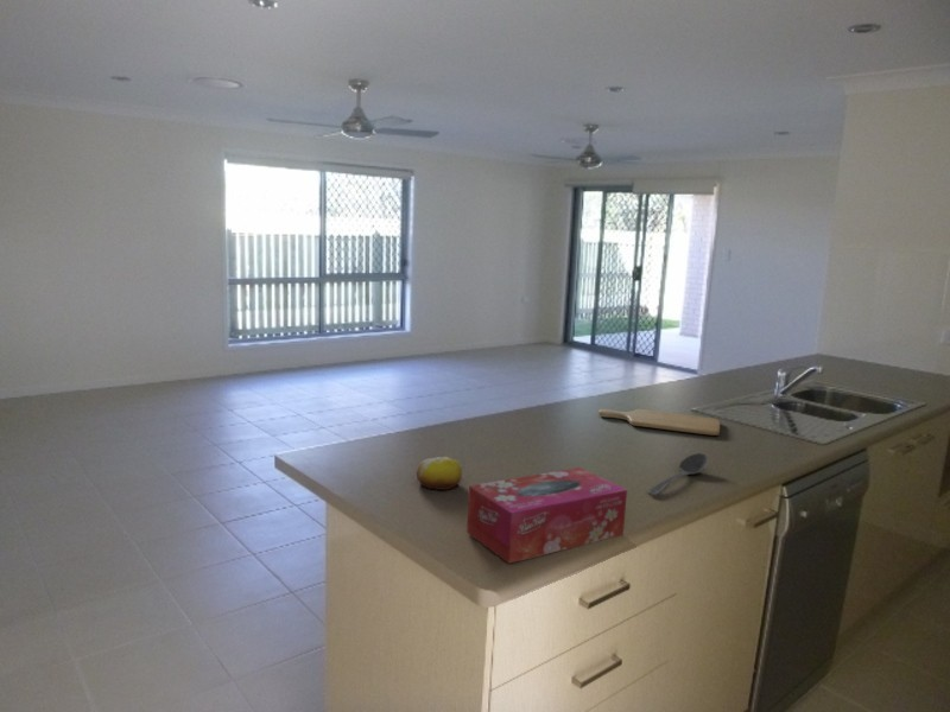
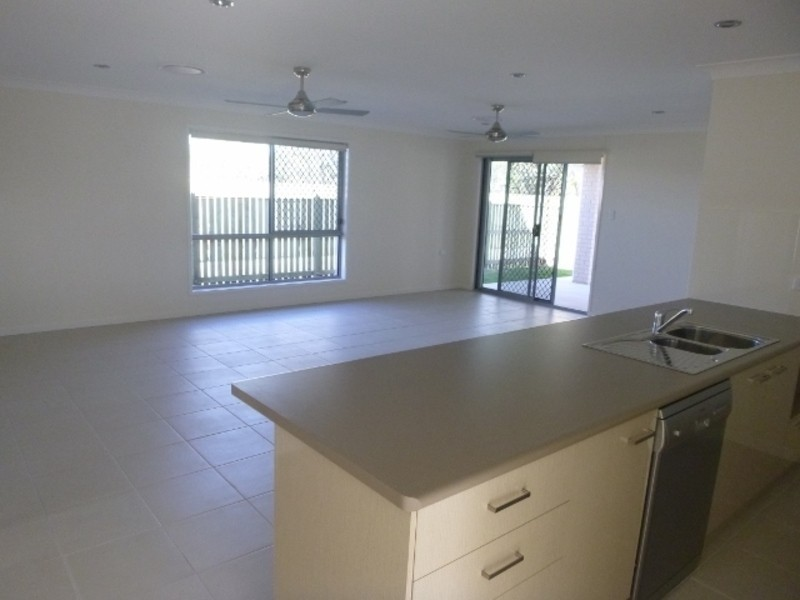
- stirrer [647,452,709,496]
- chopping board [597,408,721,437]
- tissue box [466,466,628,565]
- fruit [416,456,463,491]
